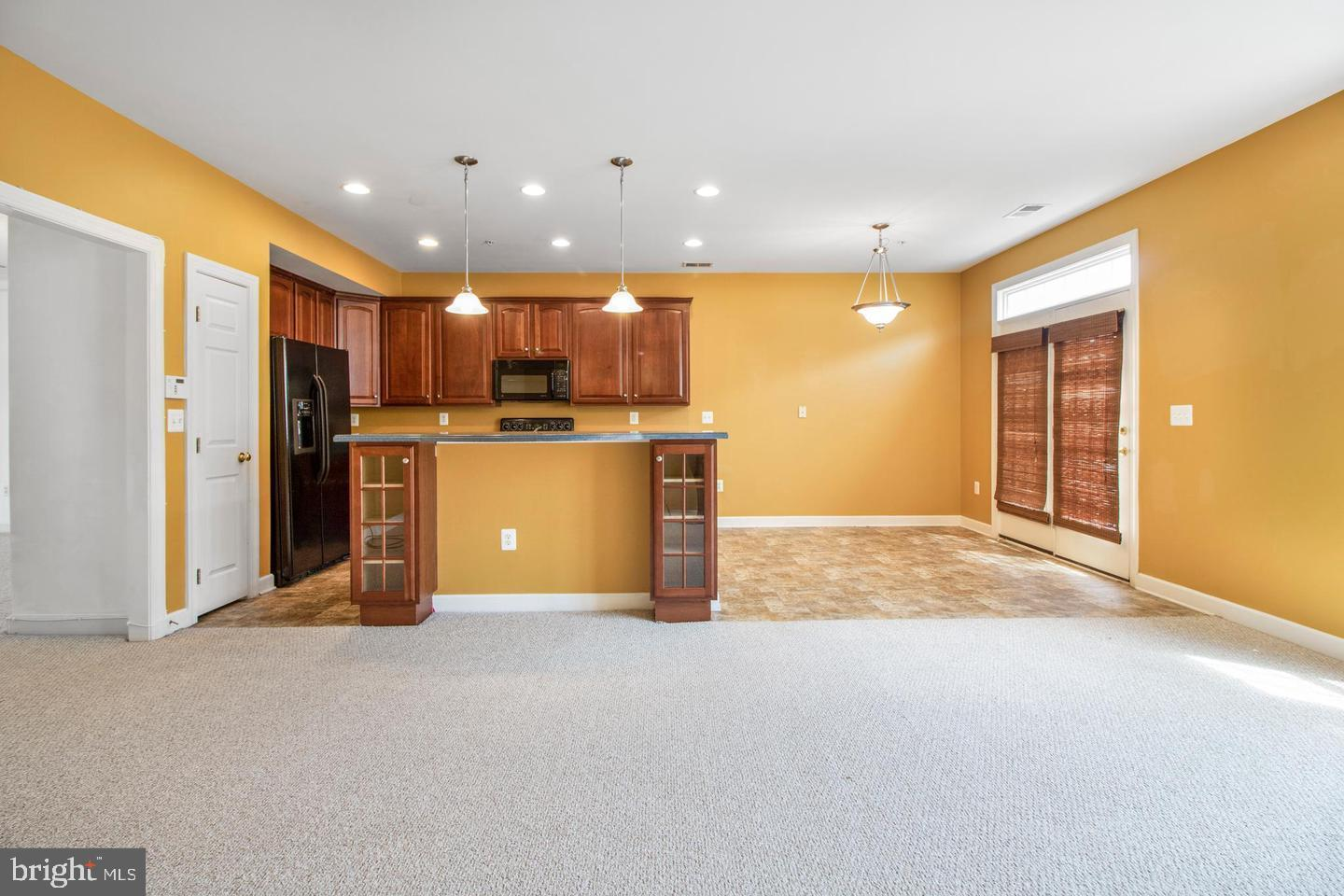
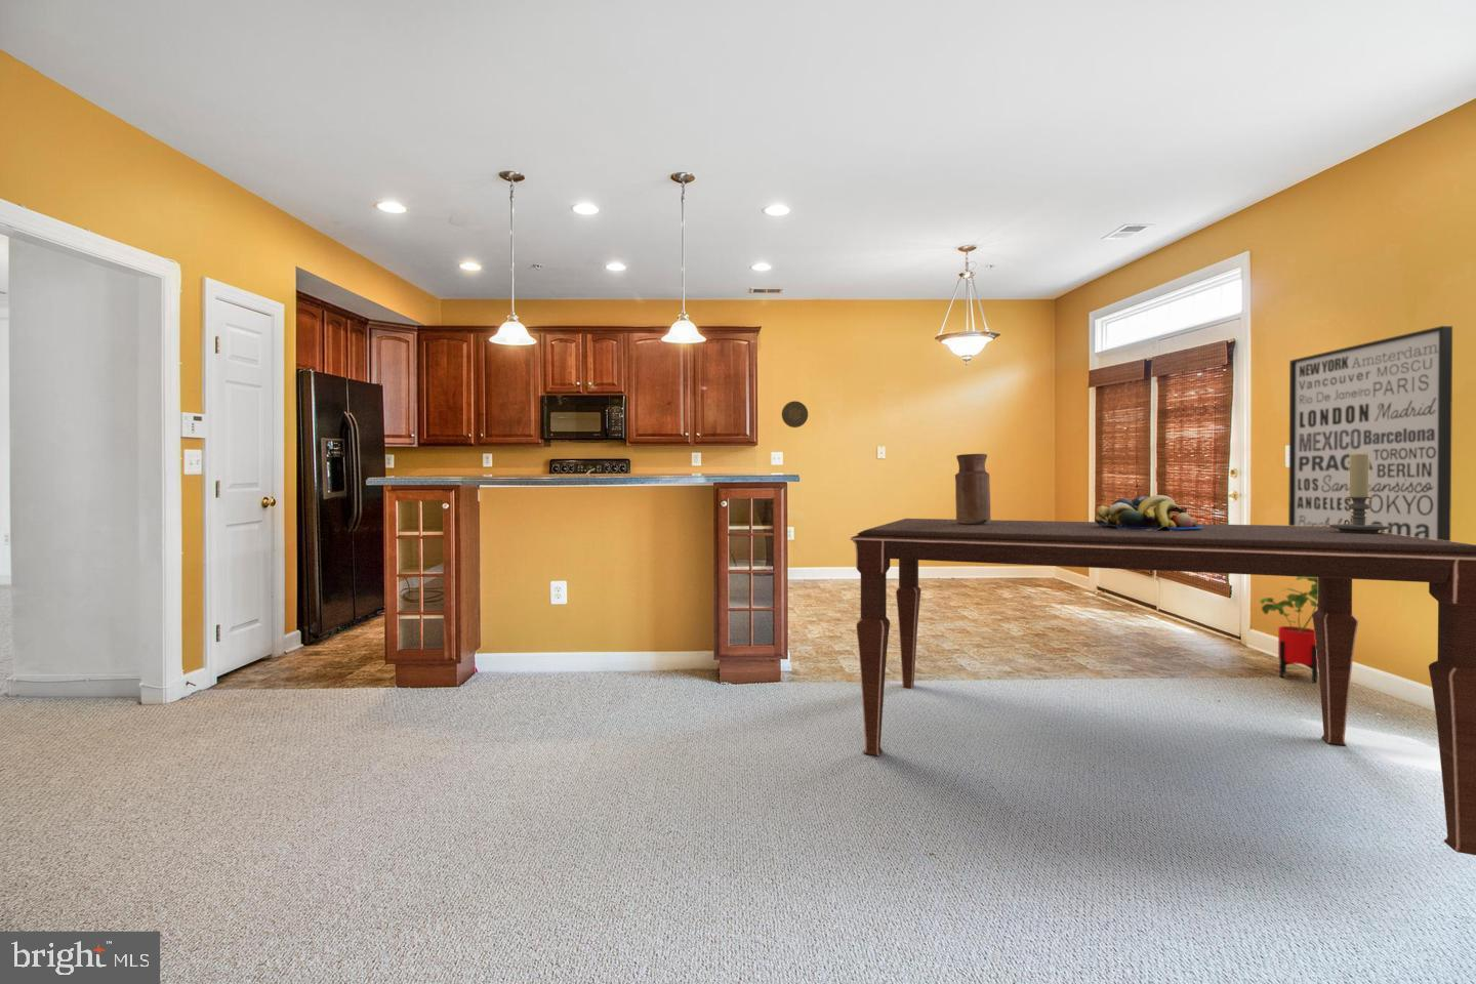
+ house plant [1259,577,1319,684]
+ dining table [849,517,1476,856]
+ wall art [1287,325,1453,541]
+ decorative plate [781,400,808,428]
+ vase [954,454,992,525]
+ candle holder [1330,452,1390,533]
+ fruit bowl [1094,494,1203,530]
